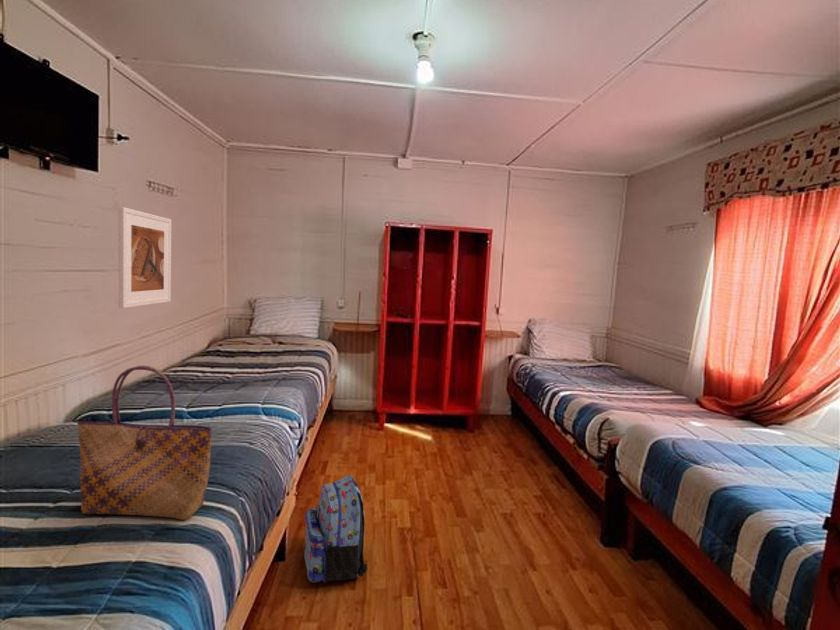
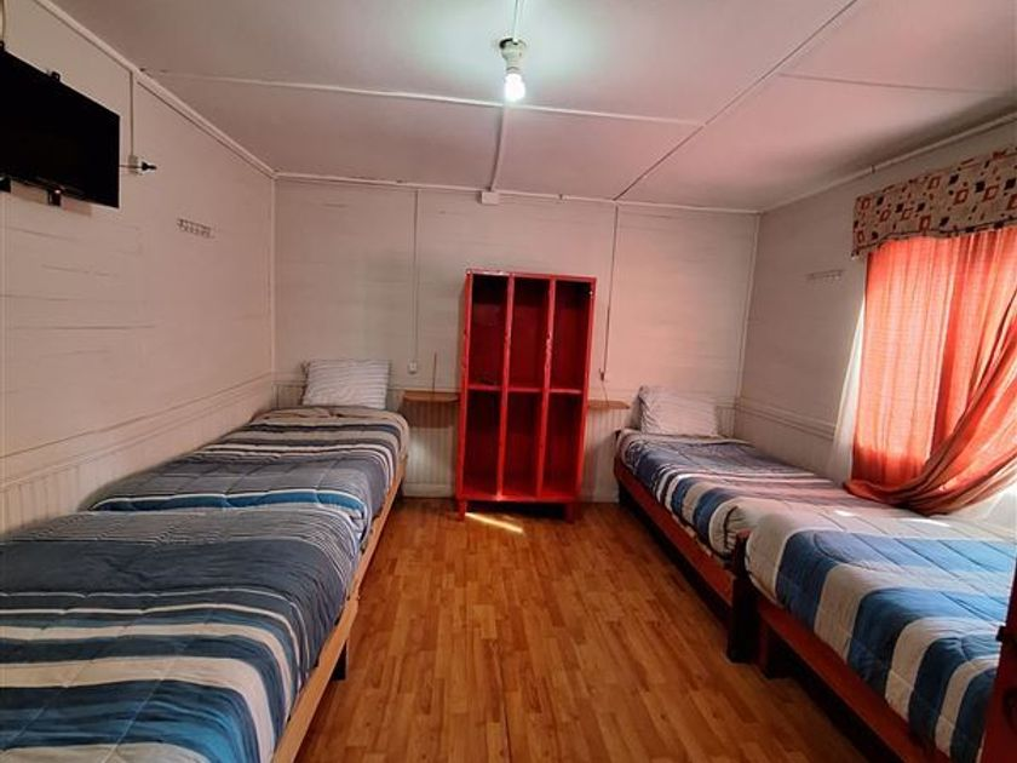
- backpack [303,474,368,584]
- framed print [118,206,172,309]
- tote bag [76,364,213,521]
